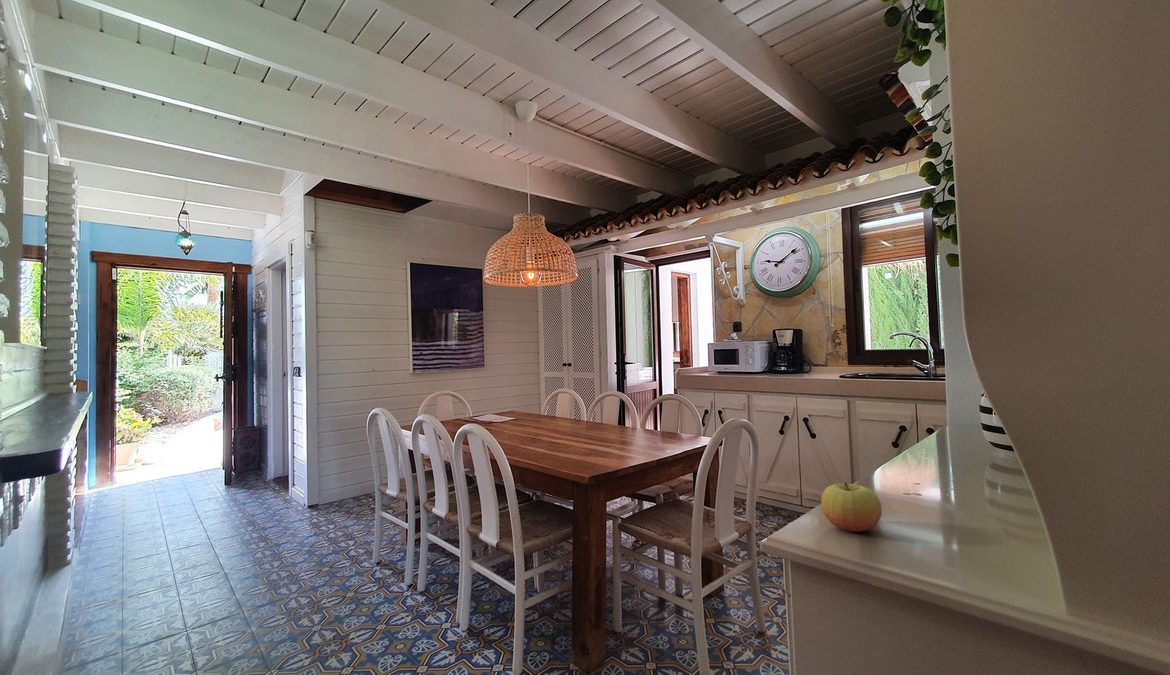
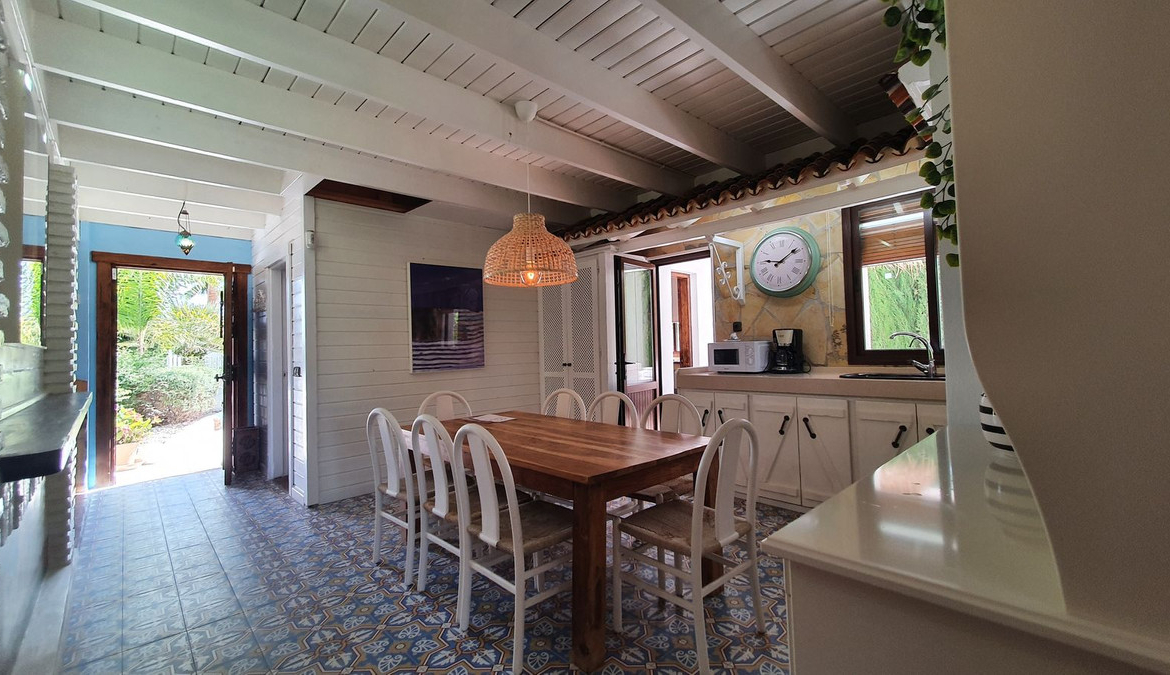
- apple [820,482,883,533]
